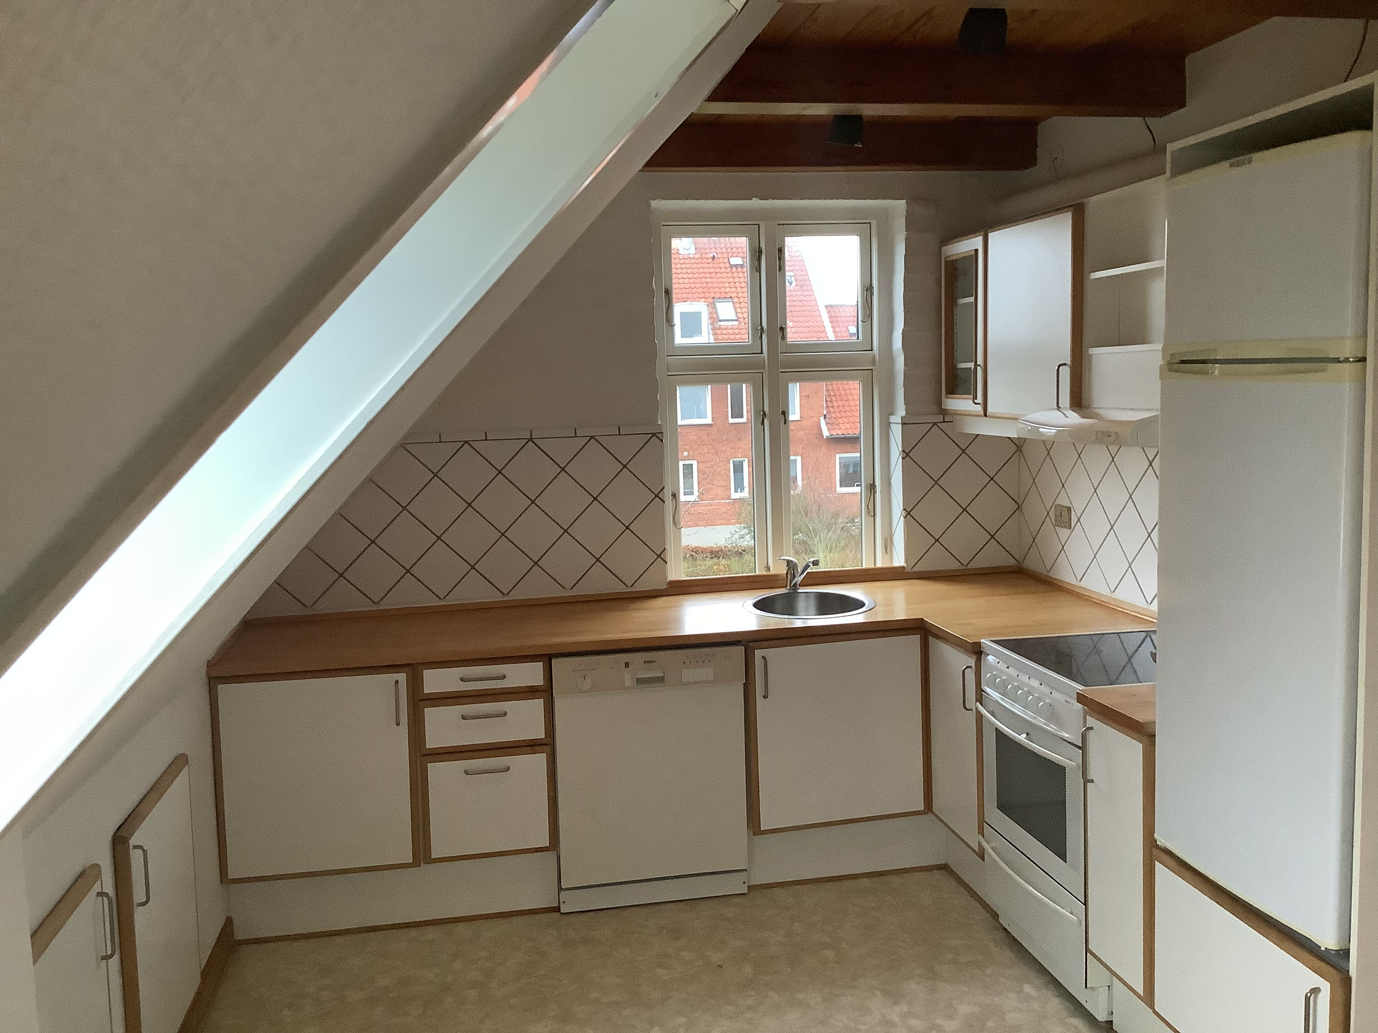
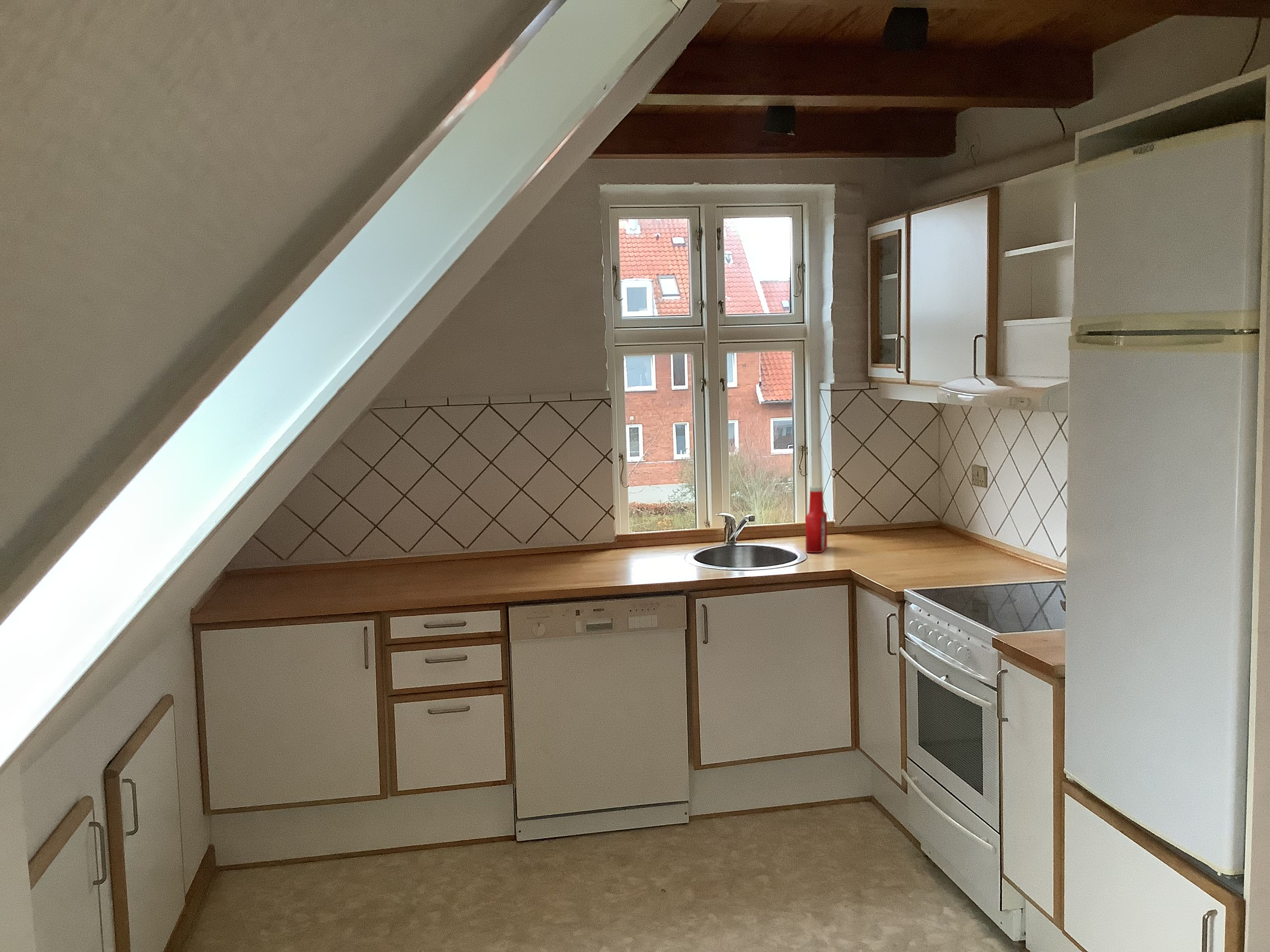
+ soap bottle [805,486,828,553]
